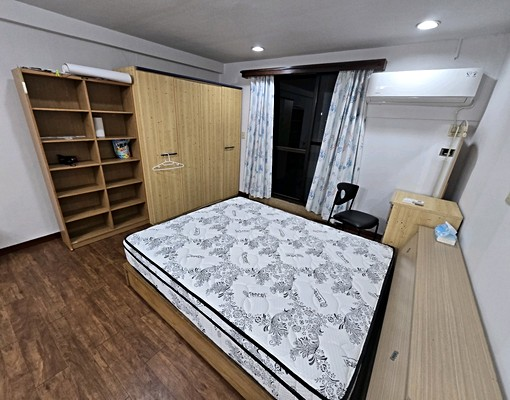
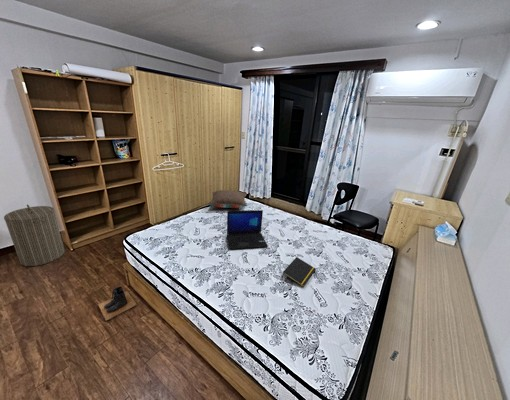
+ pillow [207,189,248,209]
+ laundry hamper [3,203,66,267]
+ notepad [281,256,317,288]
+ boots [97,285,138,322]
+ laptop [226,209,269,250]
